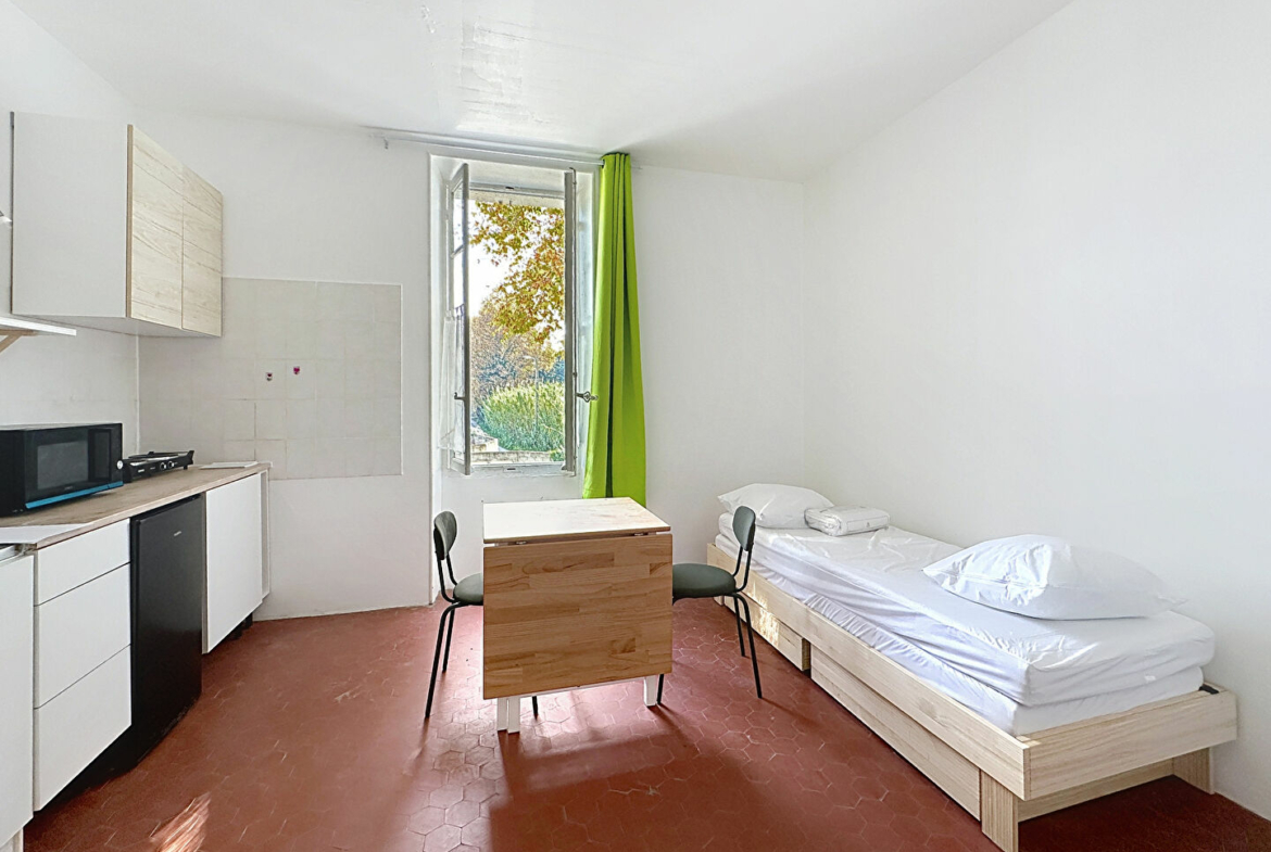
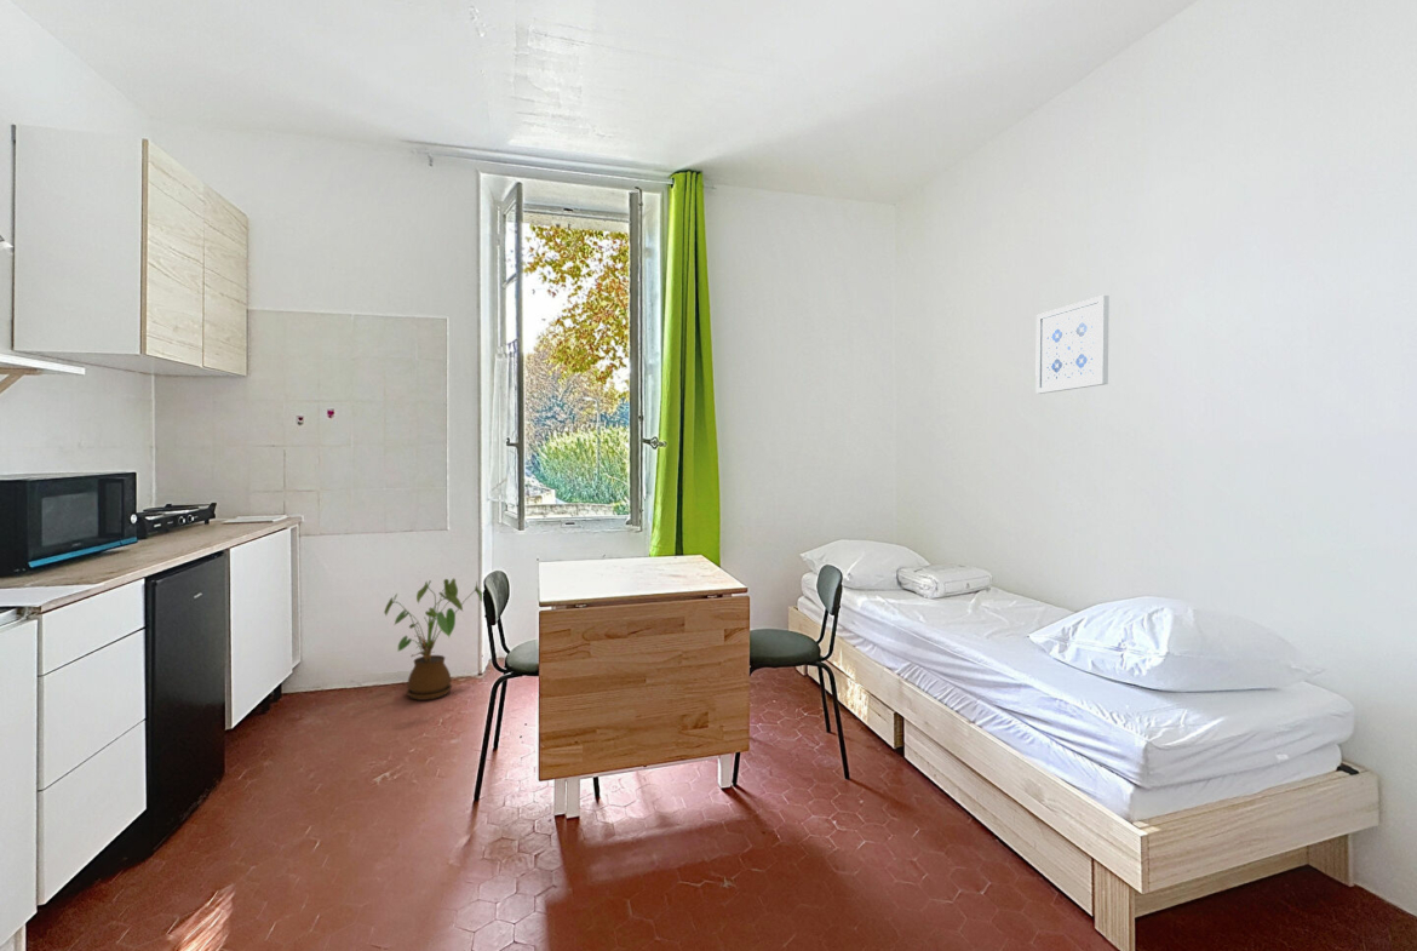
+ wall art [1034,294,1111,395]
+ house plant [383,578,483,701]
